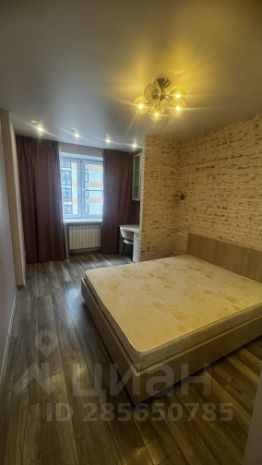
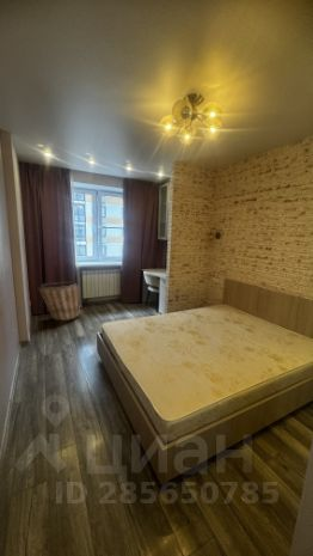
+ basket [37,281,80,322]
